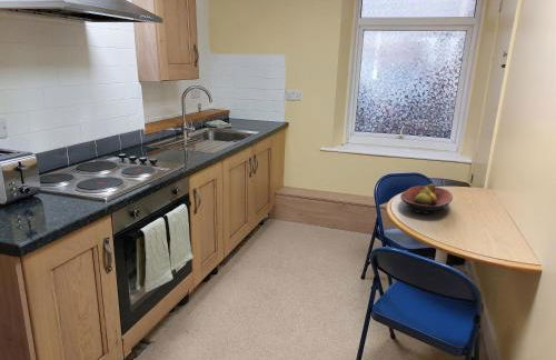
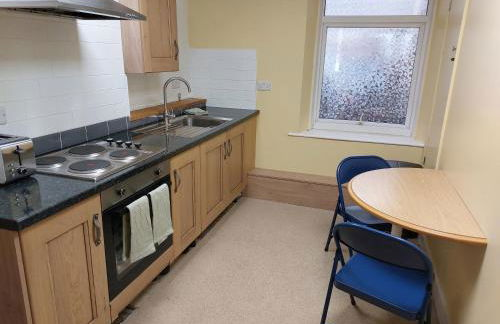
- fruit bowl [399,183,454,216]
